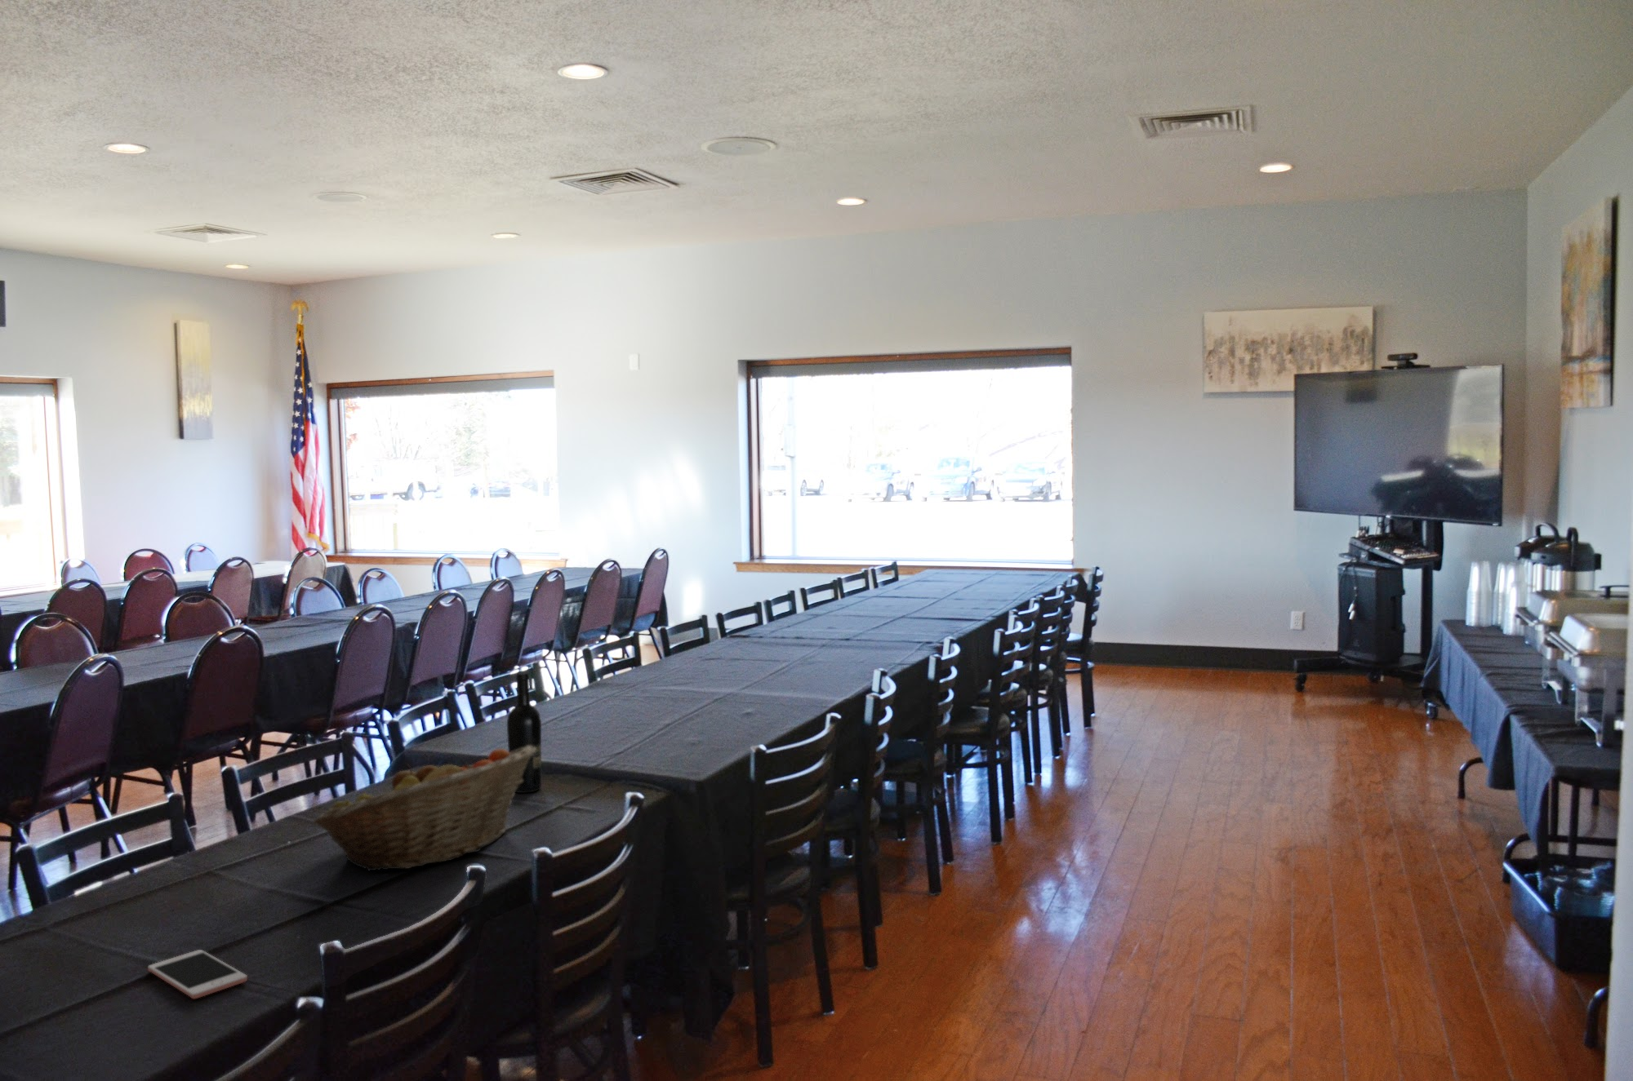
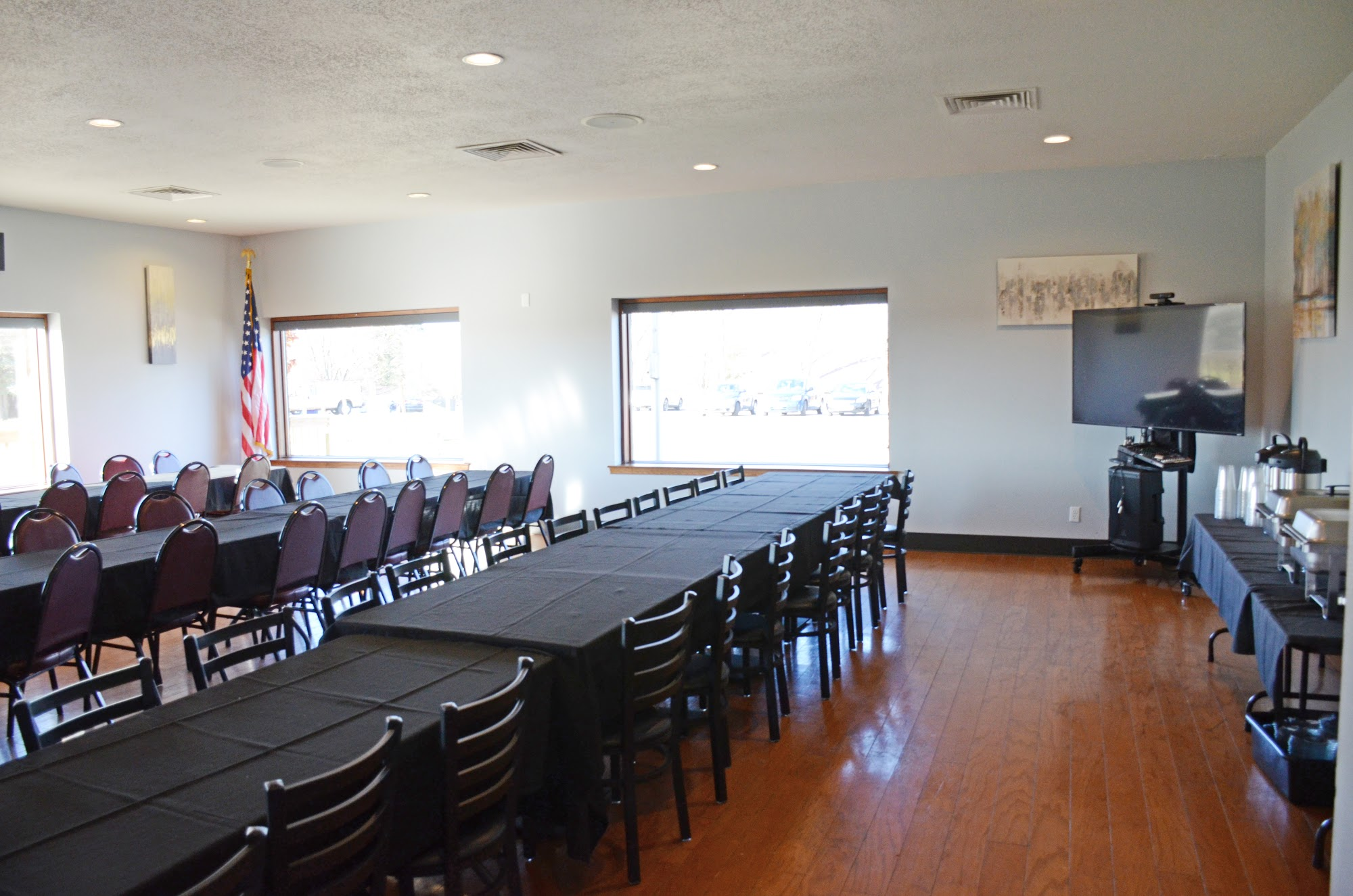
- wine bottle [506,672,542,794]
- cell phone [147,948,249,999]
- fruit basket [311,746,536,872]
